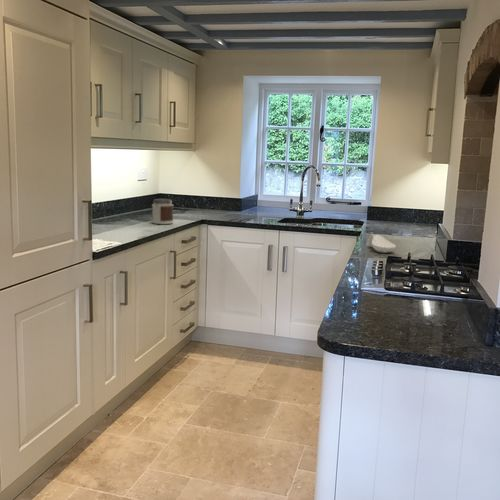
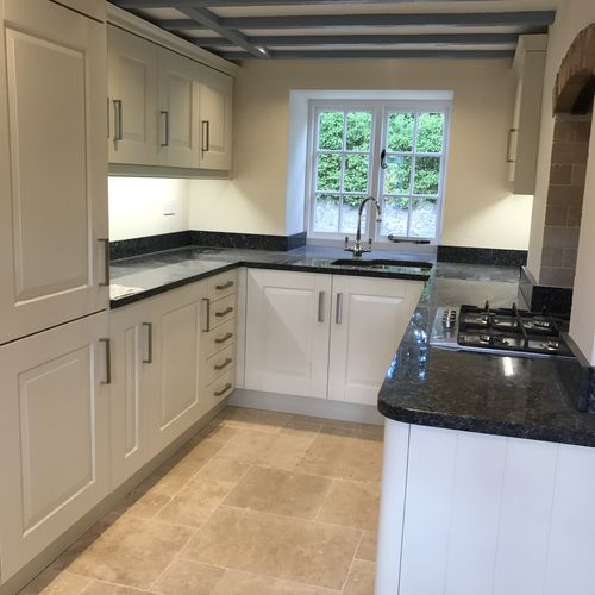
- jar [151,198,174,225]
- spoon rest [366,234,397,254]
